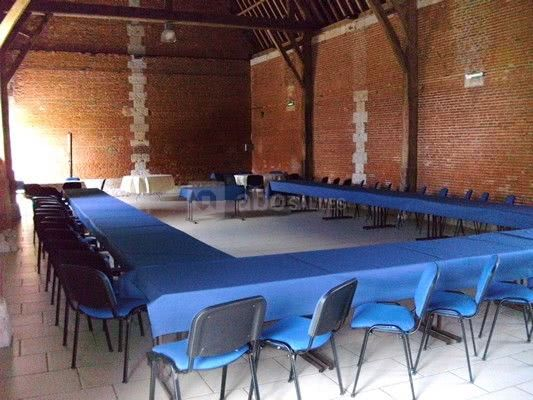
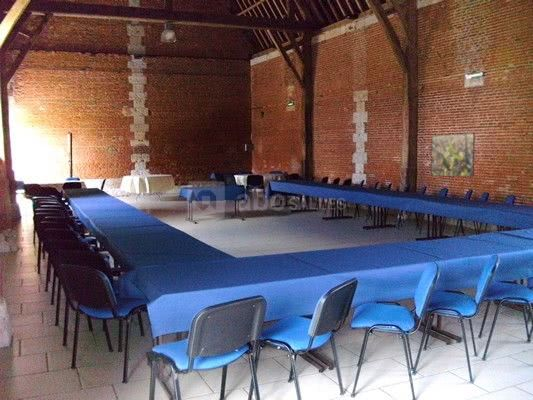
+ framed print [430,132,476,178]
